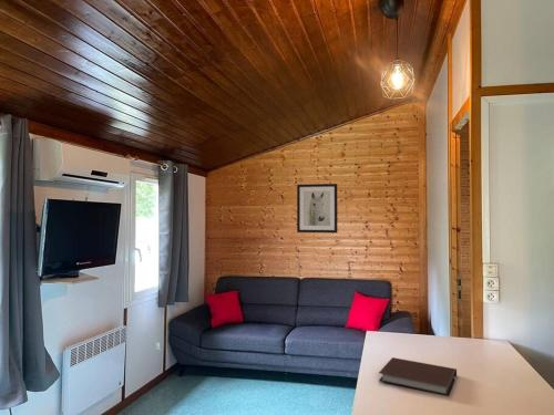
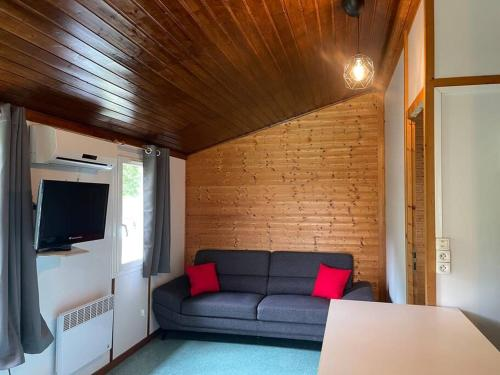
- notebook [378,356,458,396]
- wall art [296,183,338,234]
